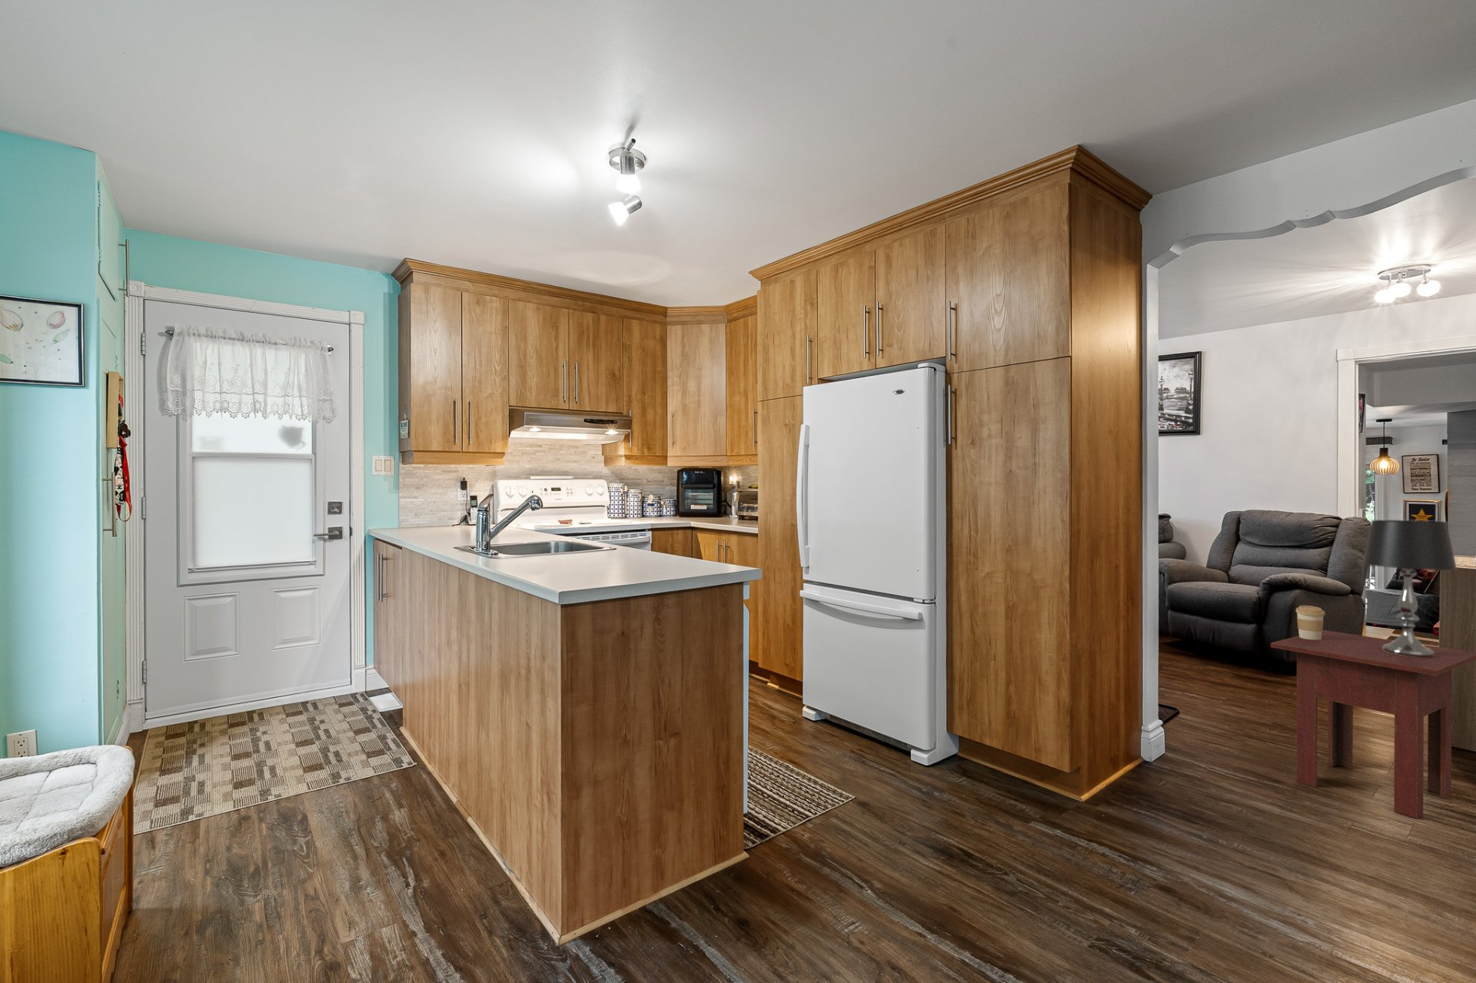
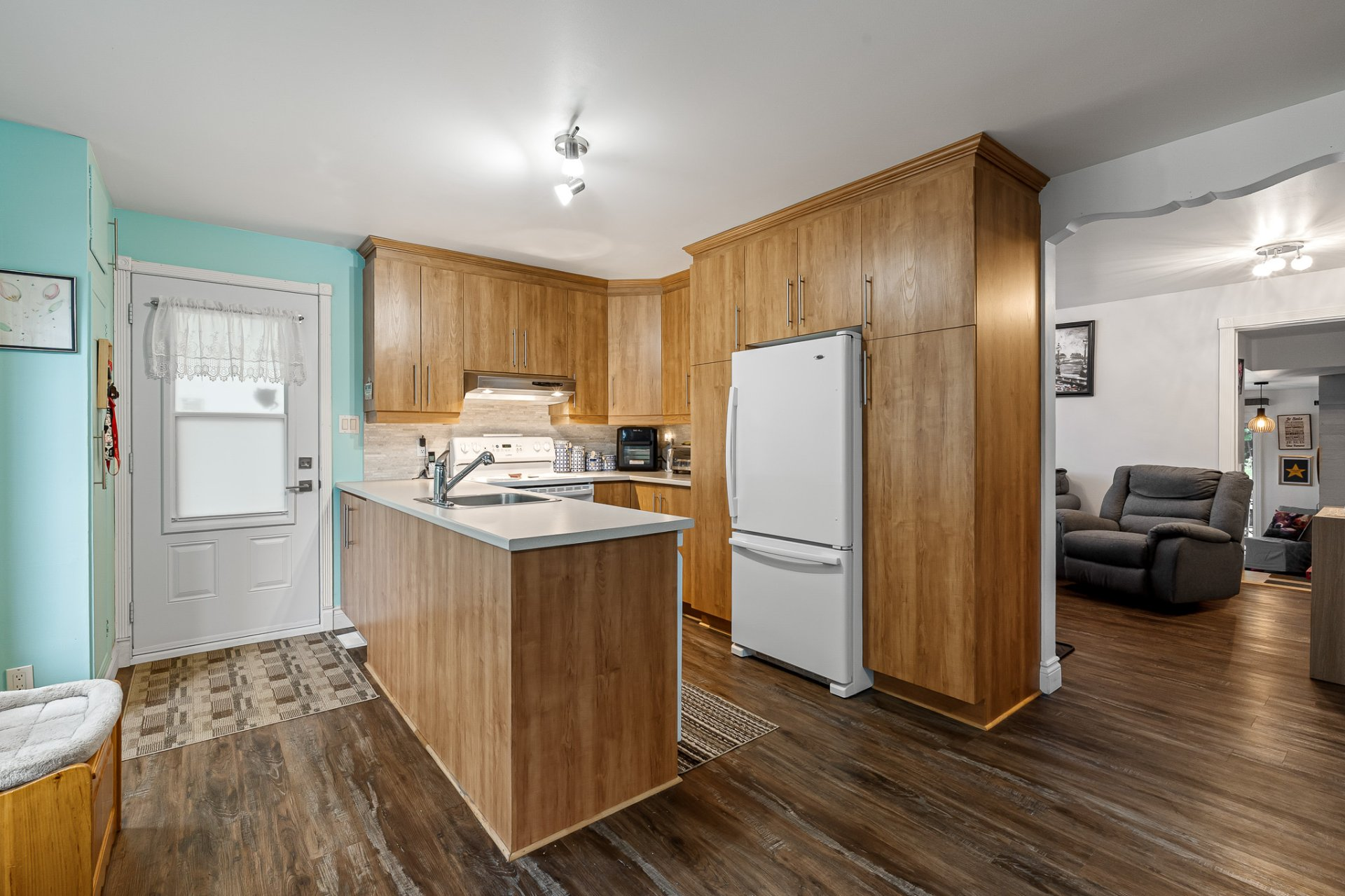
- table lamp [1362,519,1458,658]
- coffee cup [1295,605,1326,641]
- side table [1270,630,1476,820]
